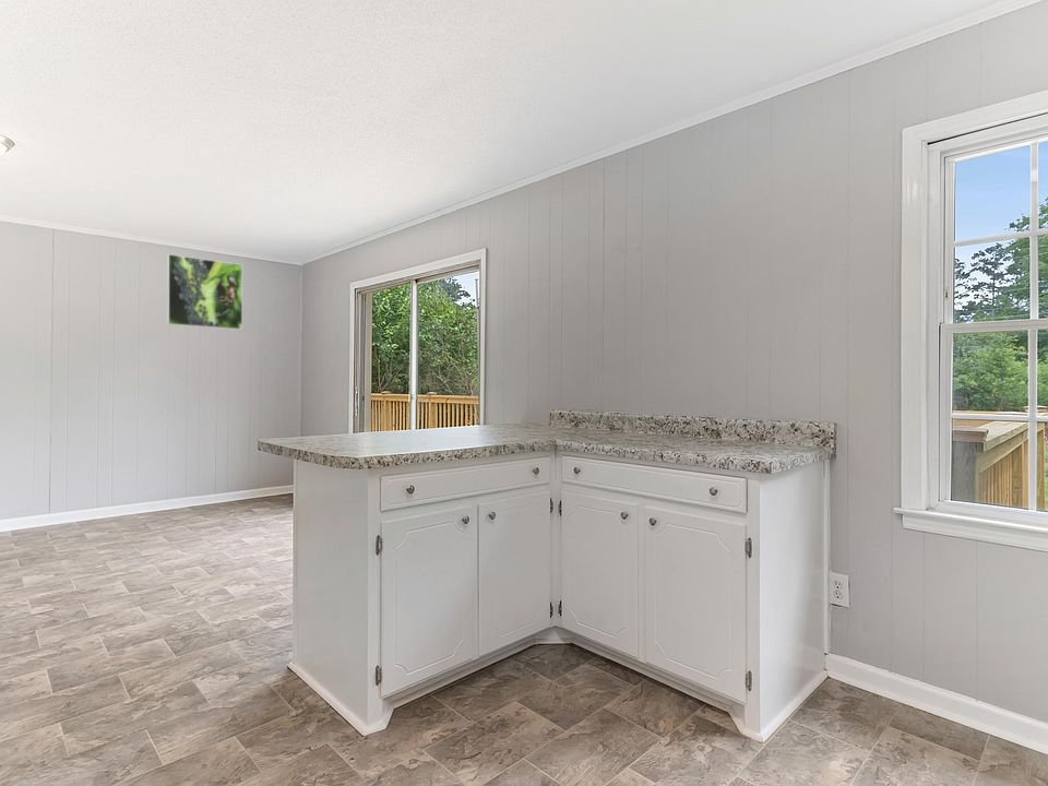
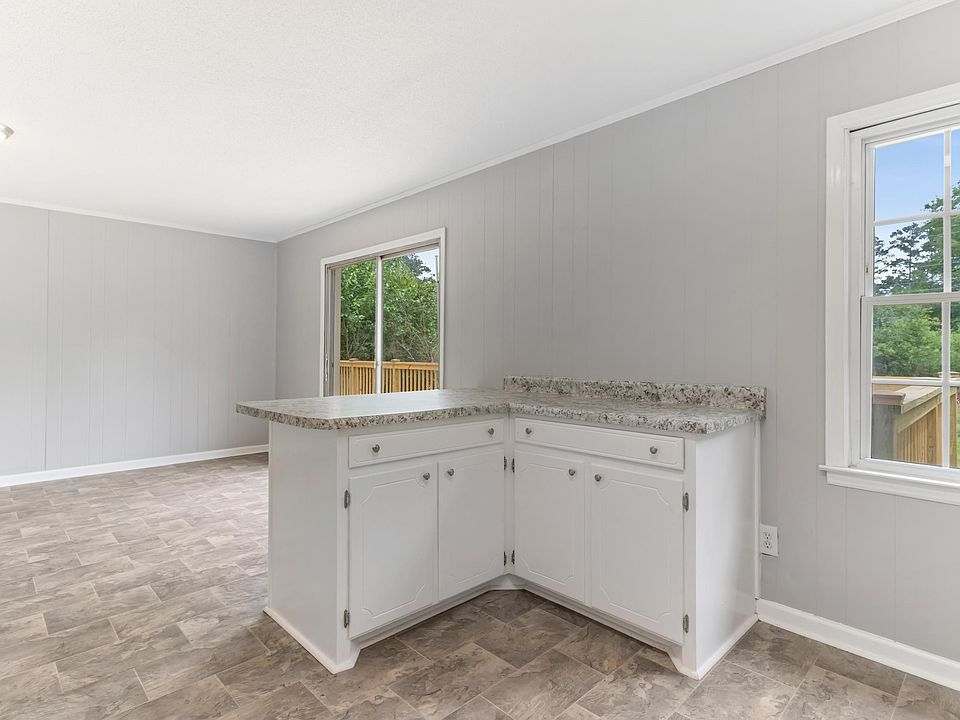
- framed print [166,253,243,331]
